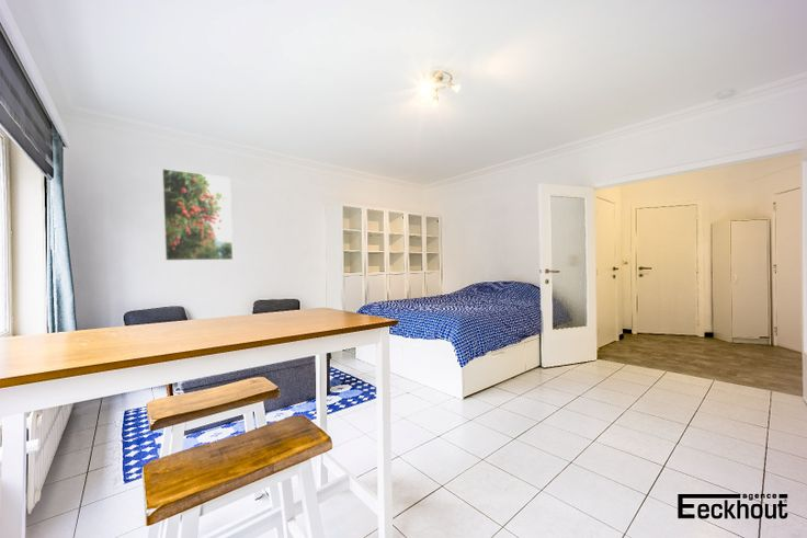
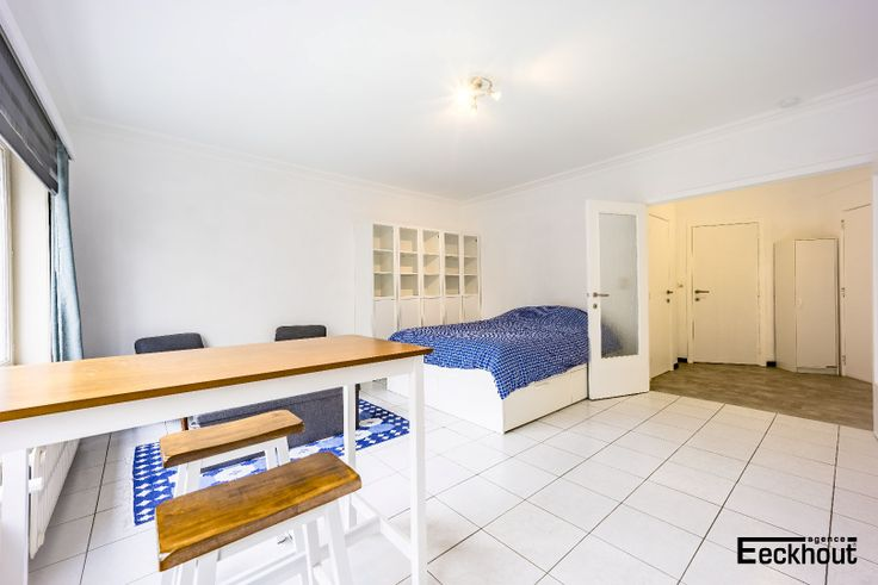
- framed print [161,168,234,262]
